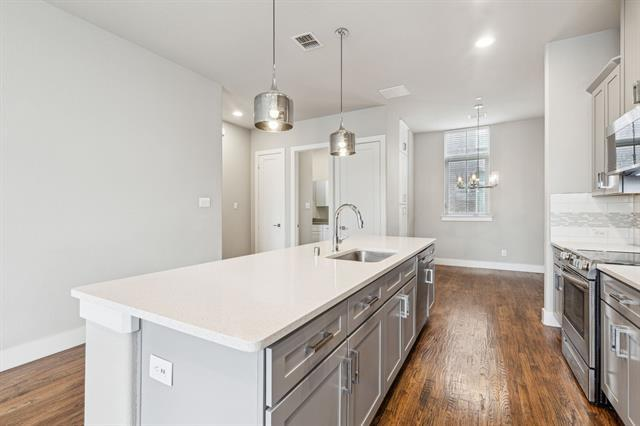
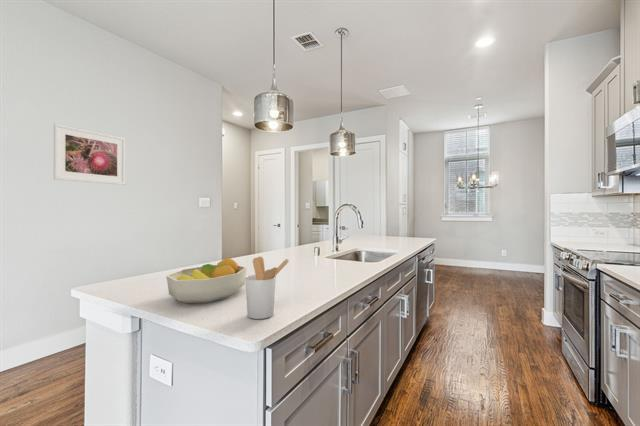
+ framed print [53,123,126,186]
+ utensil holder [245,256,290,320]
+ fruit bowl [165,256,248,304]
